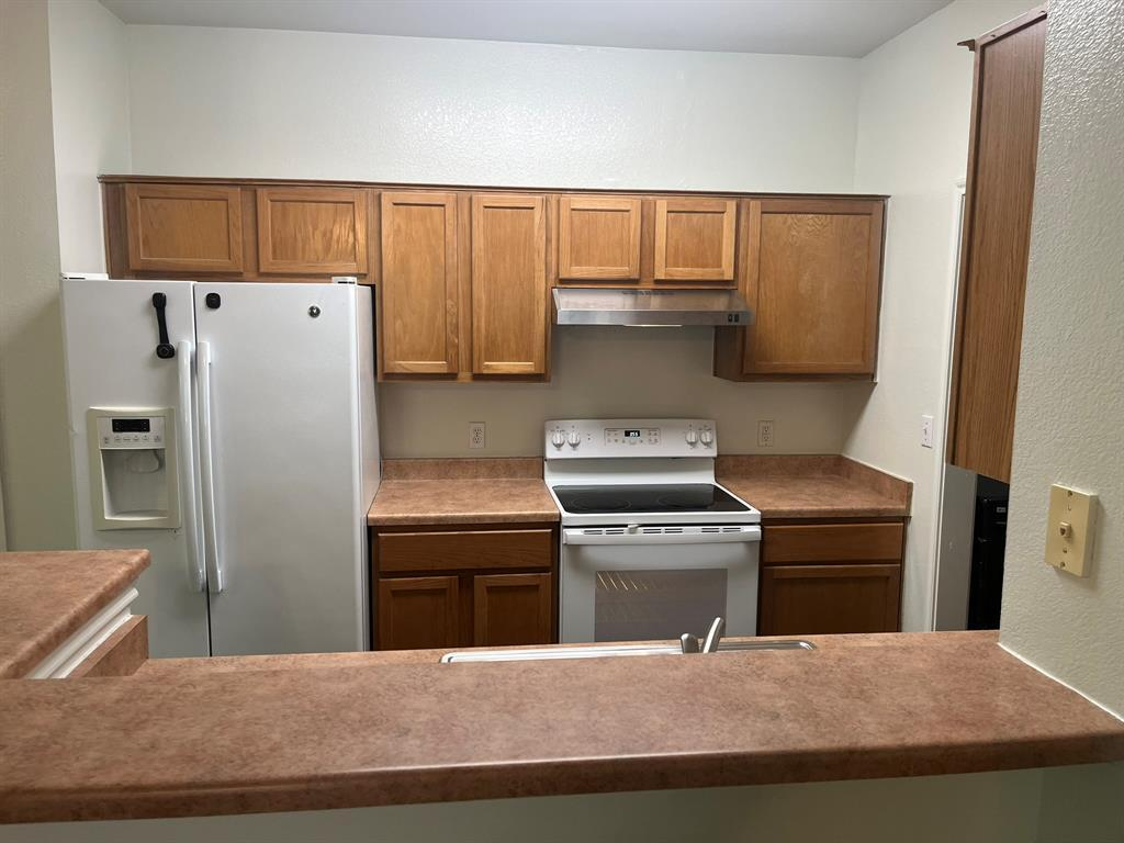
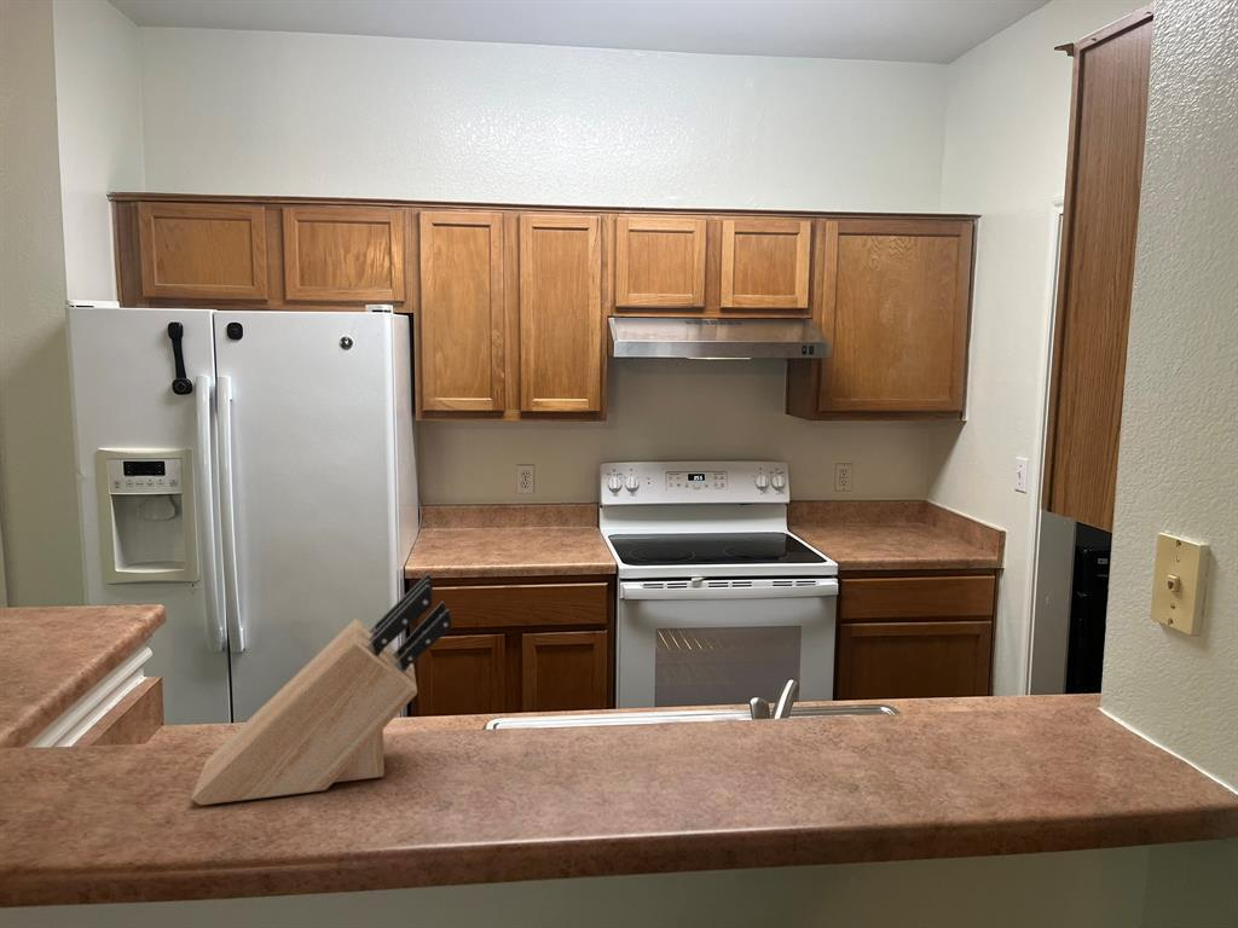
+ knife block [190,573,453,806]
